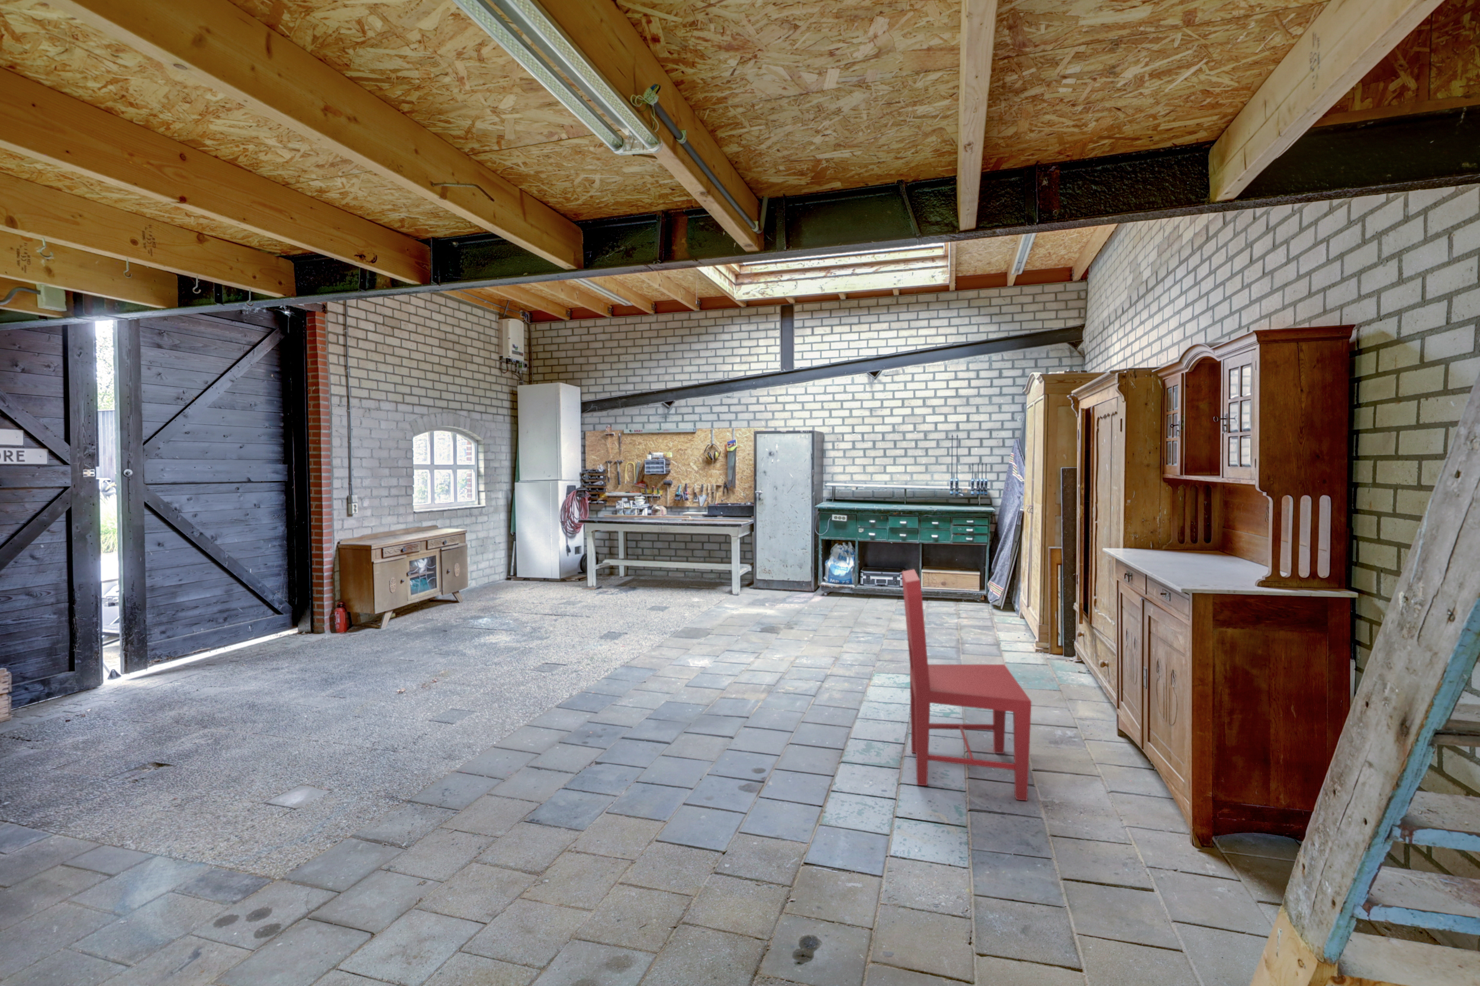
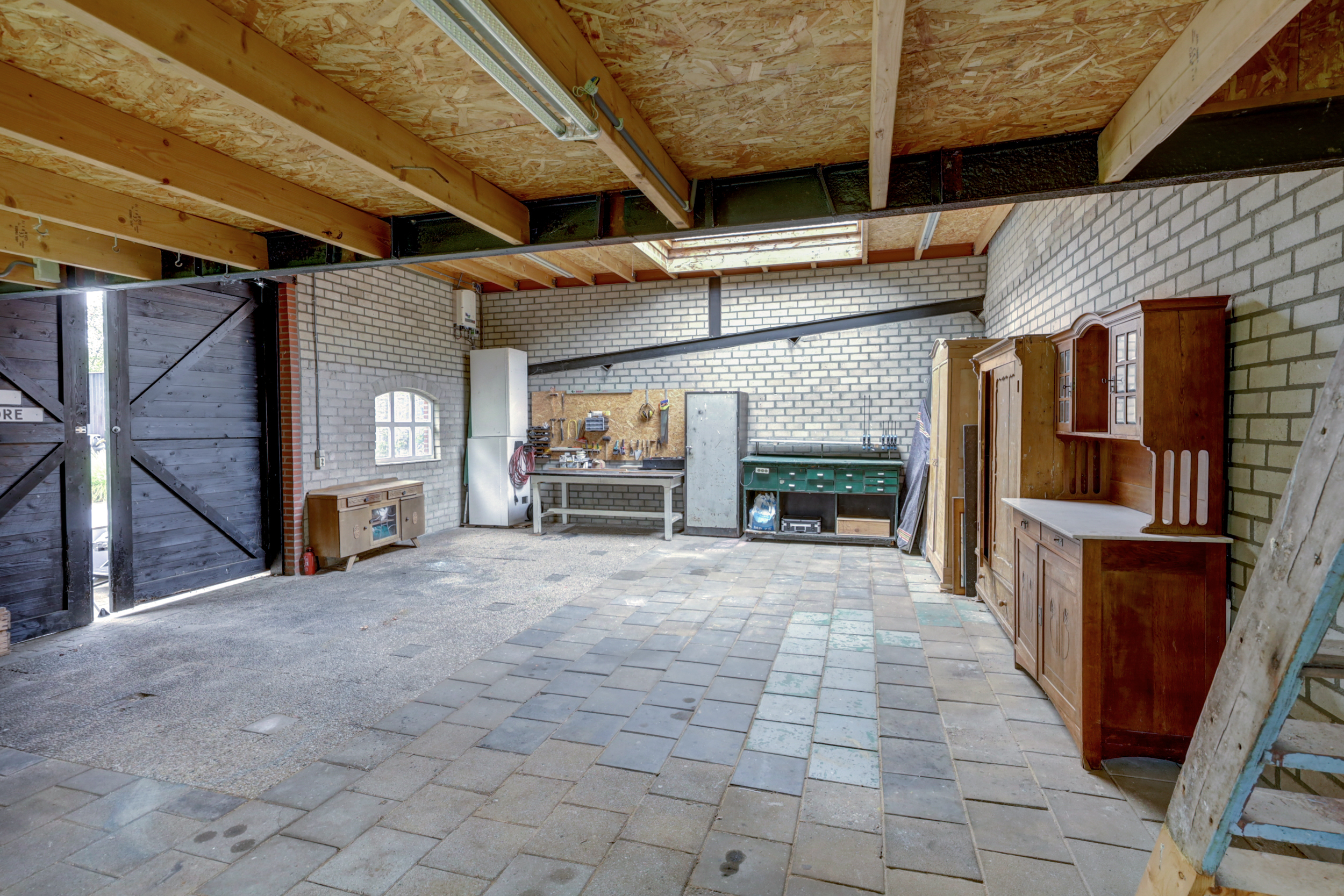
- dining chair [902,569,1032,801]
